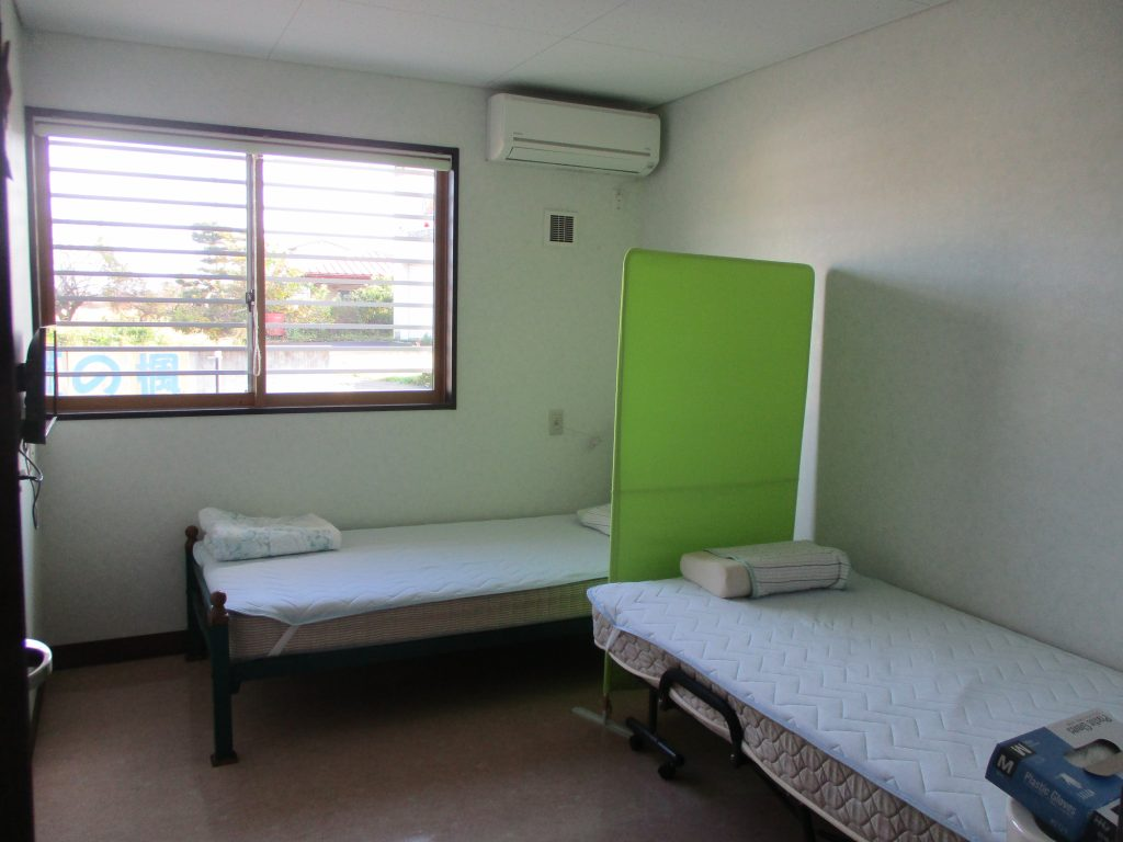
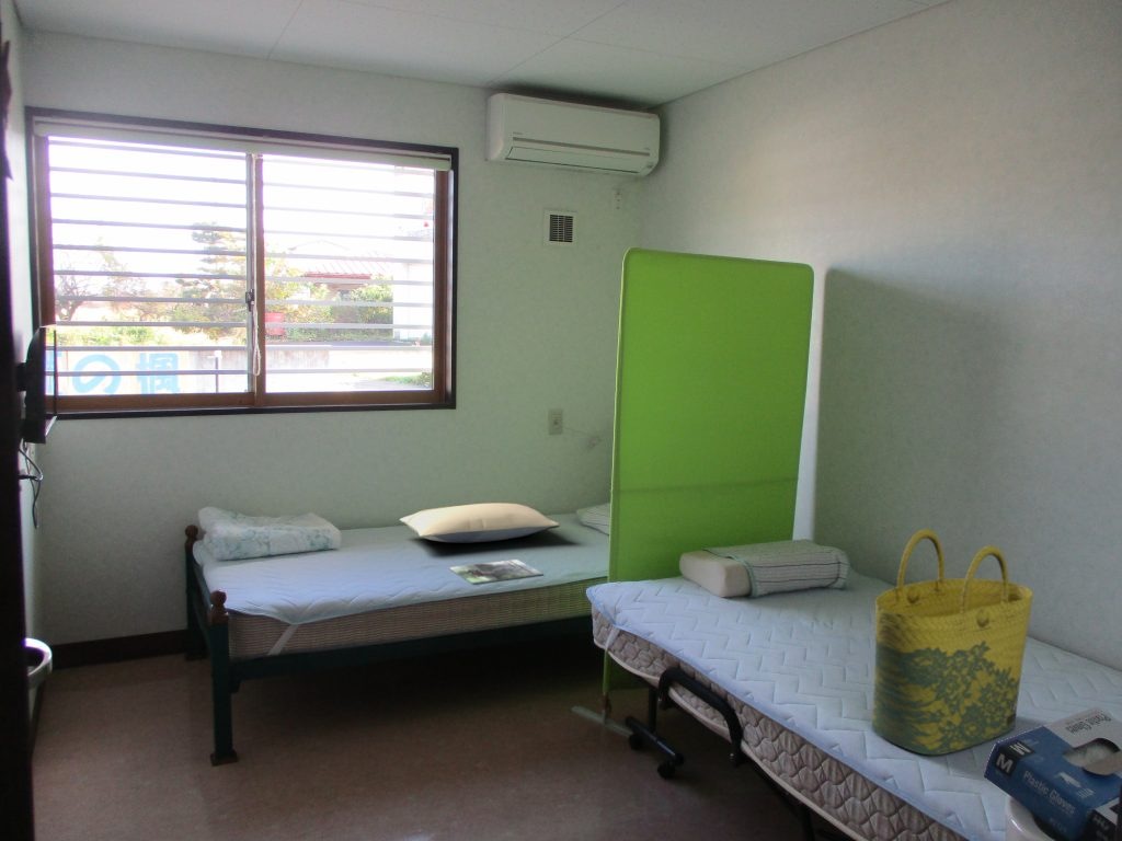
+ tote bag [871,528,1034,756]
+ pillow [399,502,561,544]
+ magazine [448,558,543,585]
